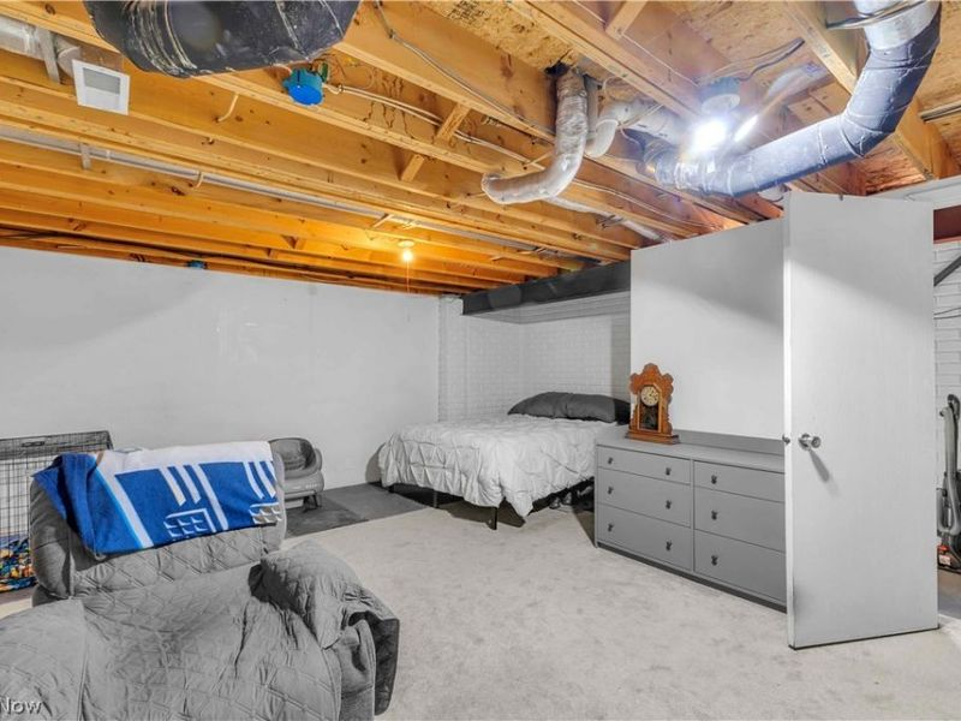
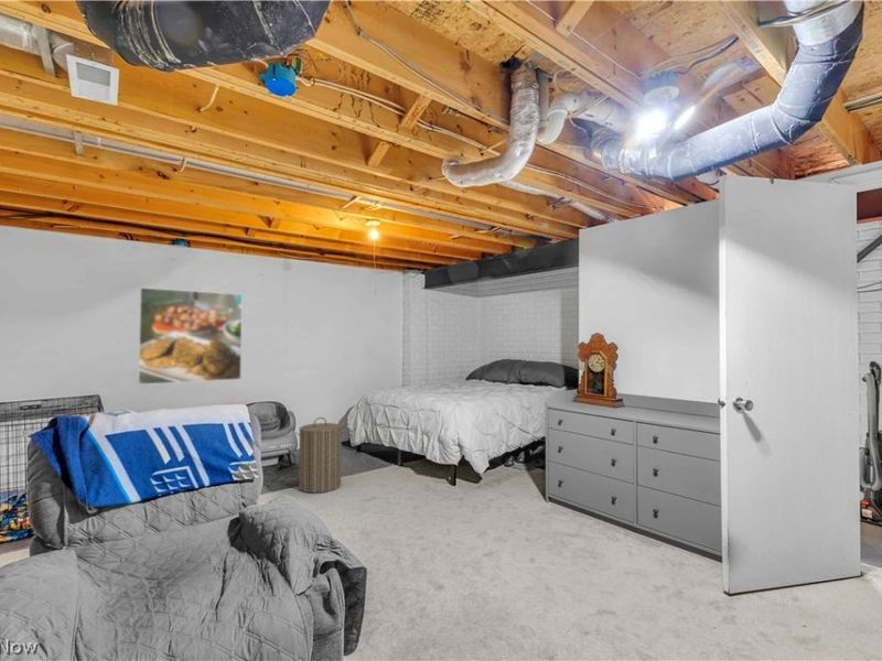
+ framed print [137,286,244,386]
+ laundry hamper [293,416,346,495]
